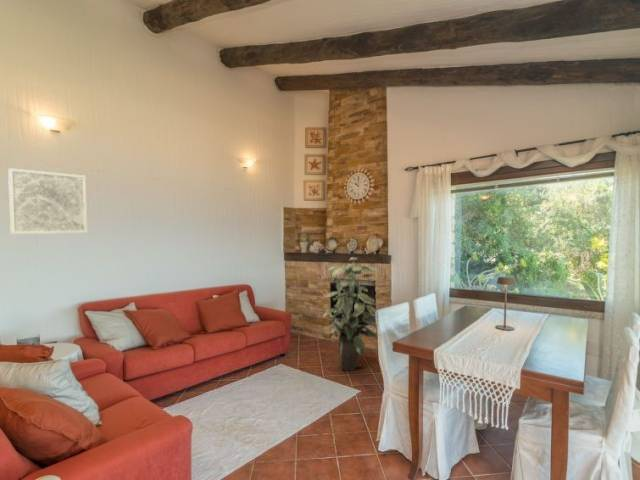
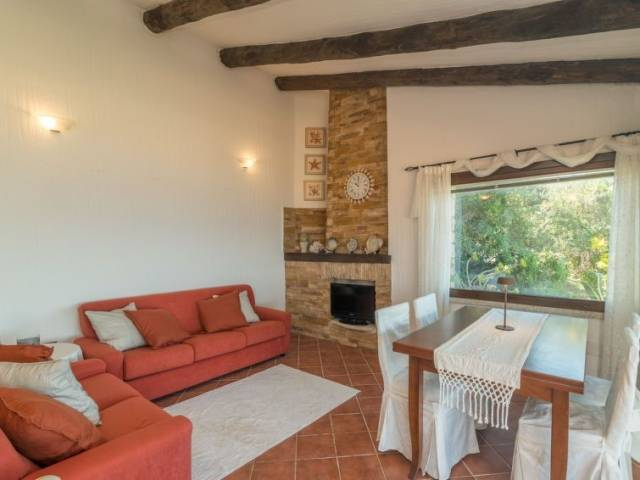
- wall art [7,167,88,235]
- indoor plant [322,256,381,372]
